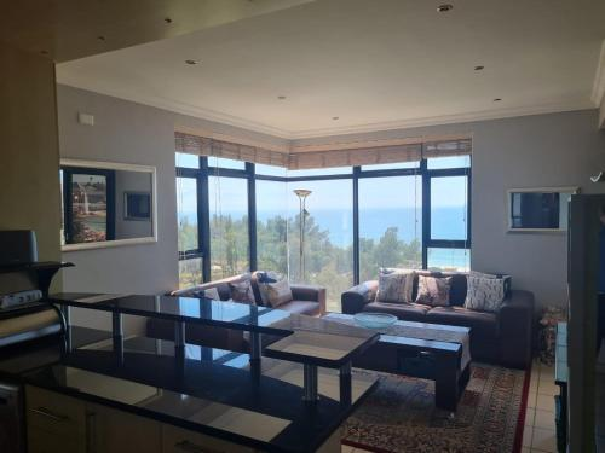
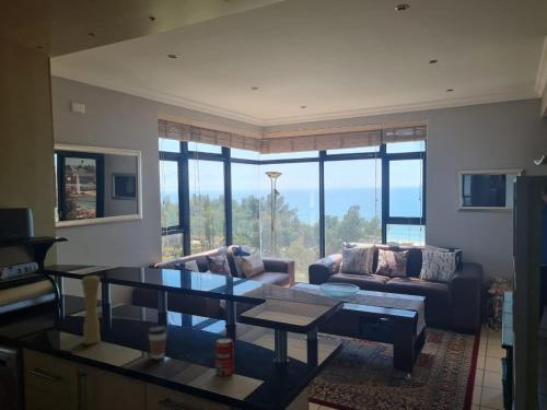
+ coffee cup [147,325,168,361]
+ beverage can [214,337,235,377]
+ pepper mill [80,274,101,345]
